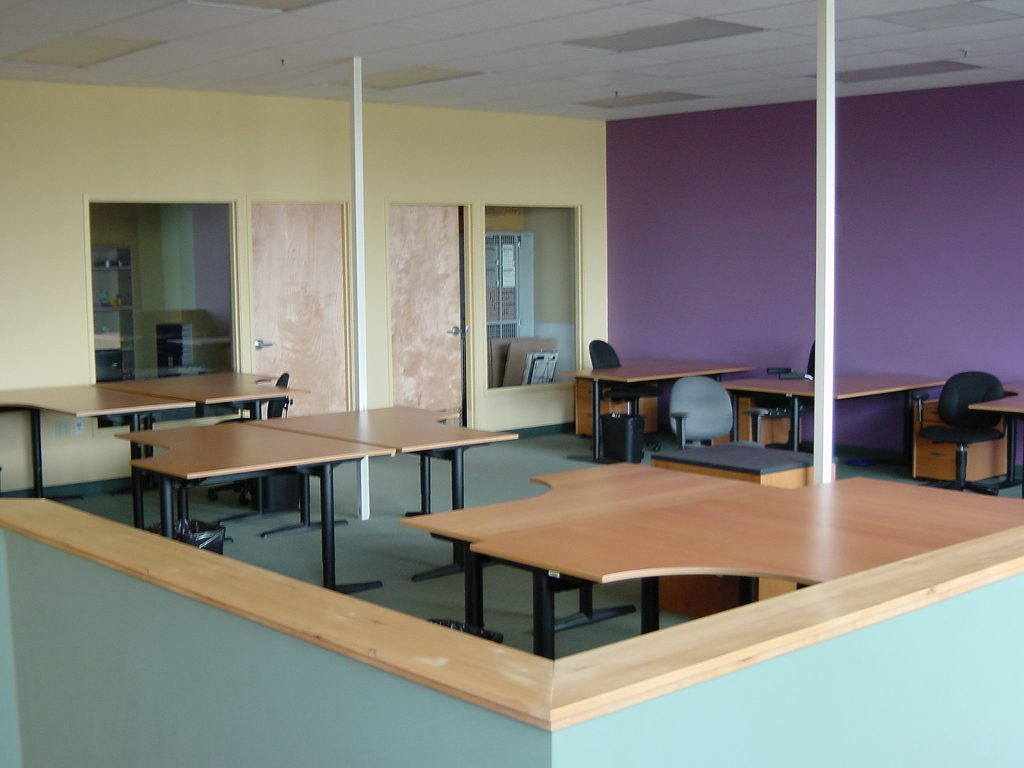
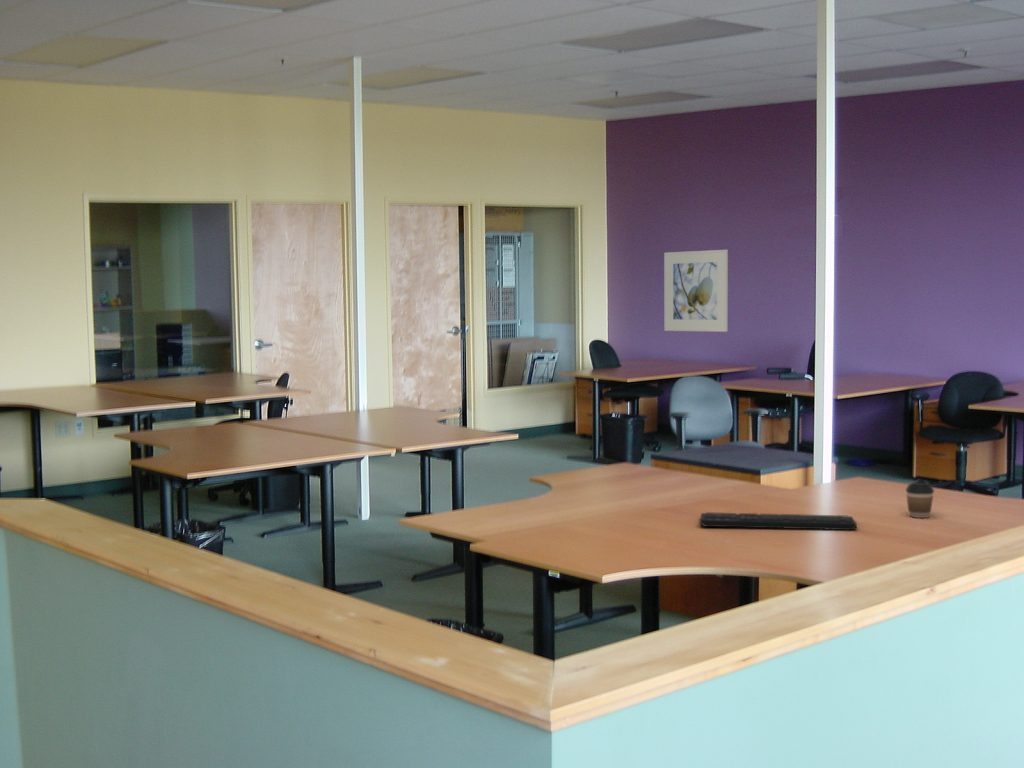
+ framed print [663,249,729,333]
+ coffee cup [905,479,935,519]
+ keyboard [699,511,858,531]
